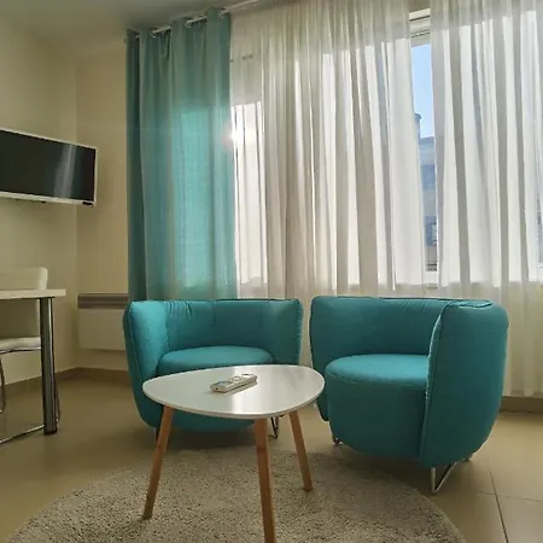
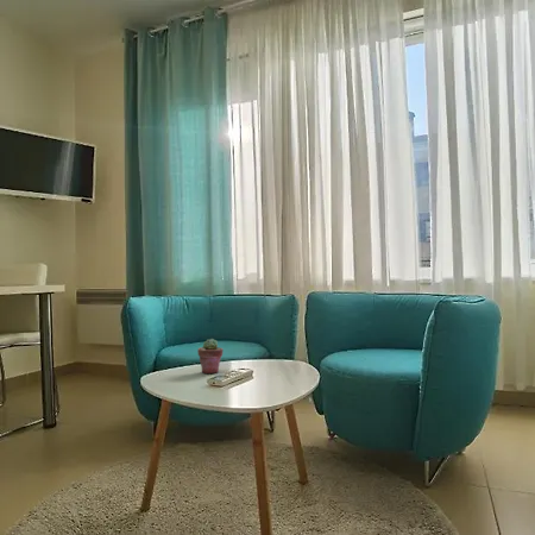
+ potted succulent [196,338,224,374]
